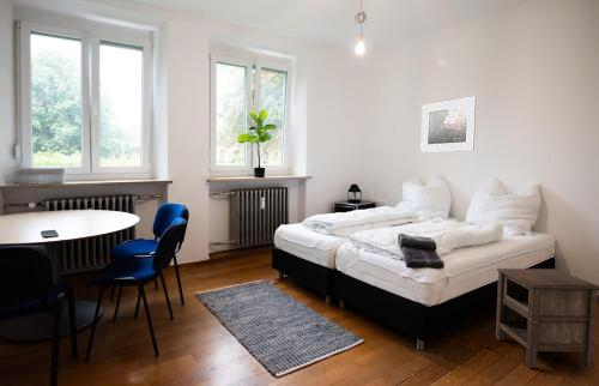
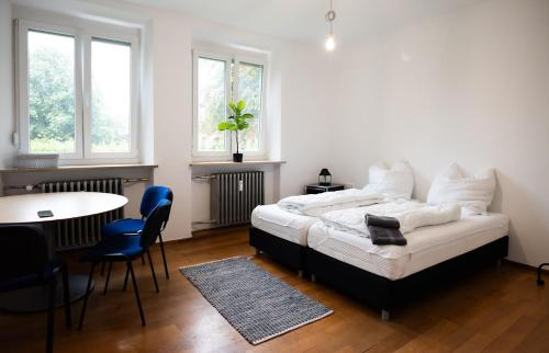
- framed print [419,95,477,153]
- nightstand [495,267,599,369]
